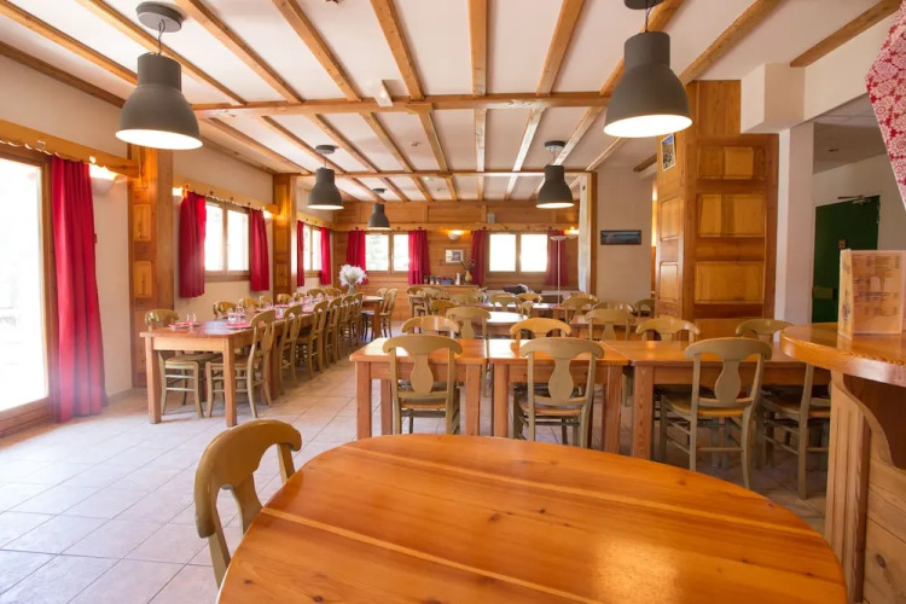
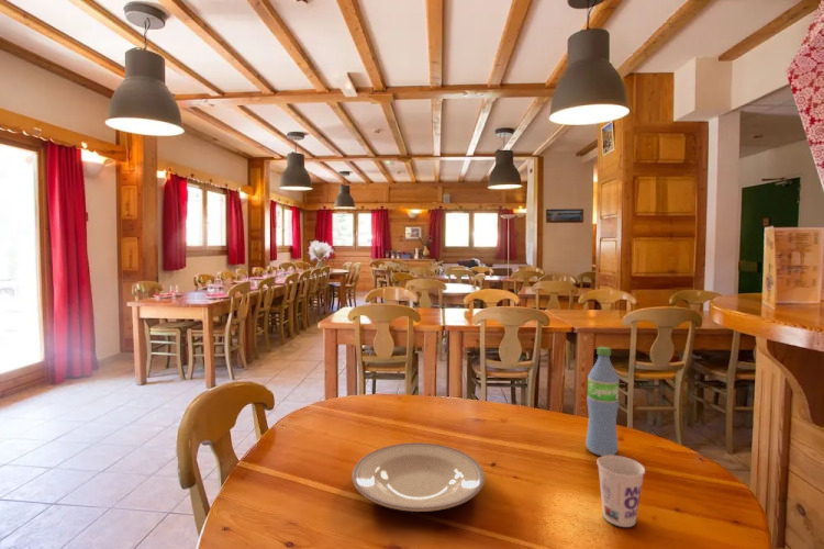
+ cup [595,455,646,528]
+ plate [352,441,486,513]
+ water bottle [584,346,621,457]
